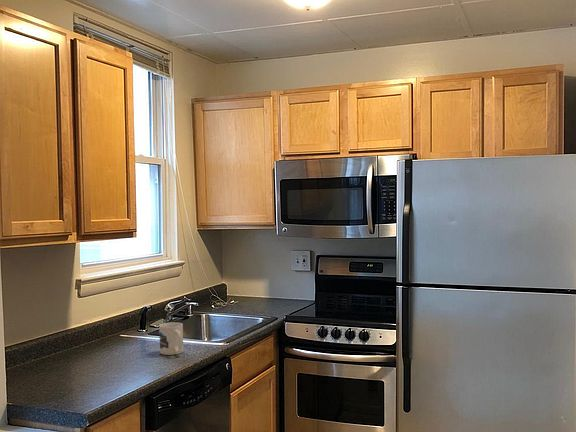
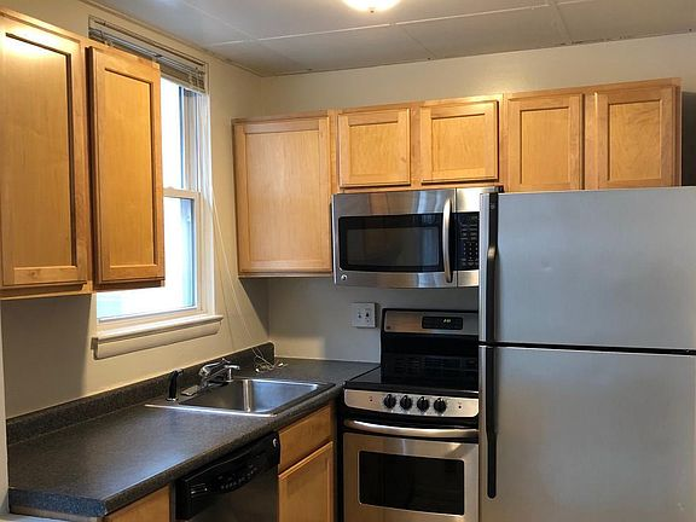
- mug [158,321,184,356]
